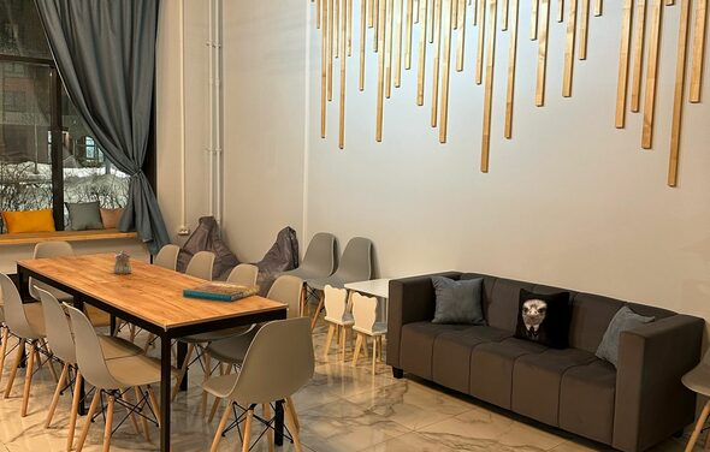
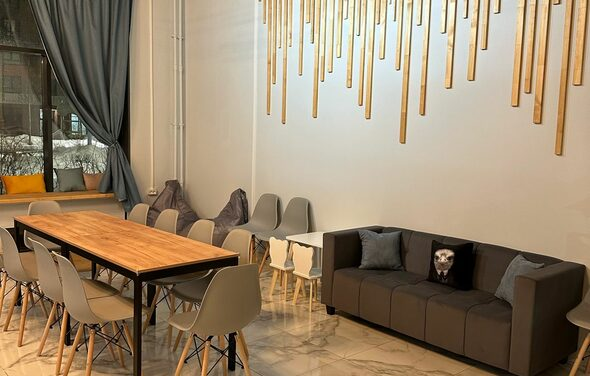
- pizza box [182,280,261,303]
- teapot [112,250,134,275]
